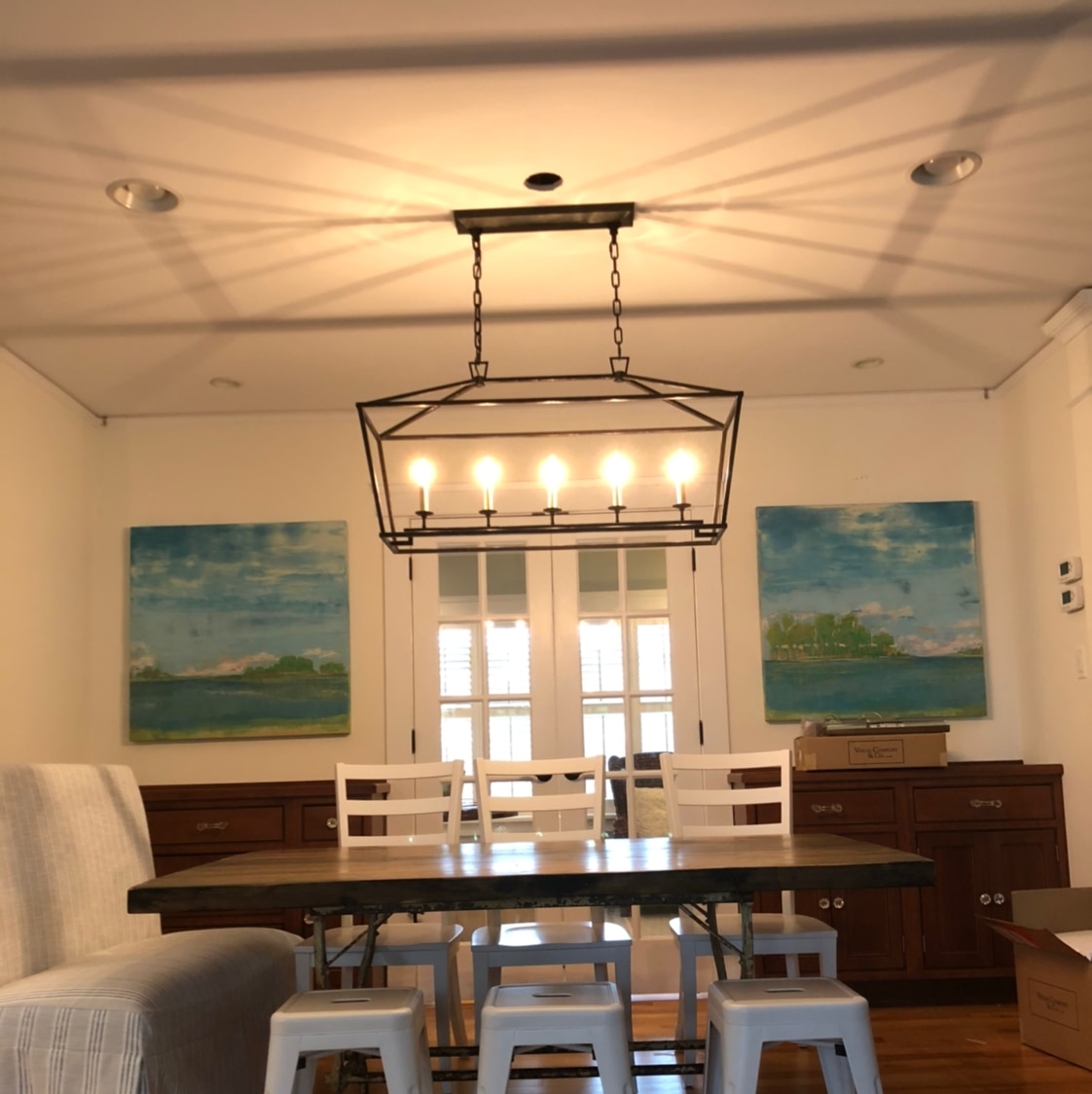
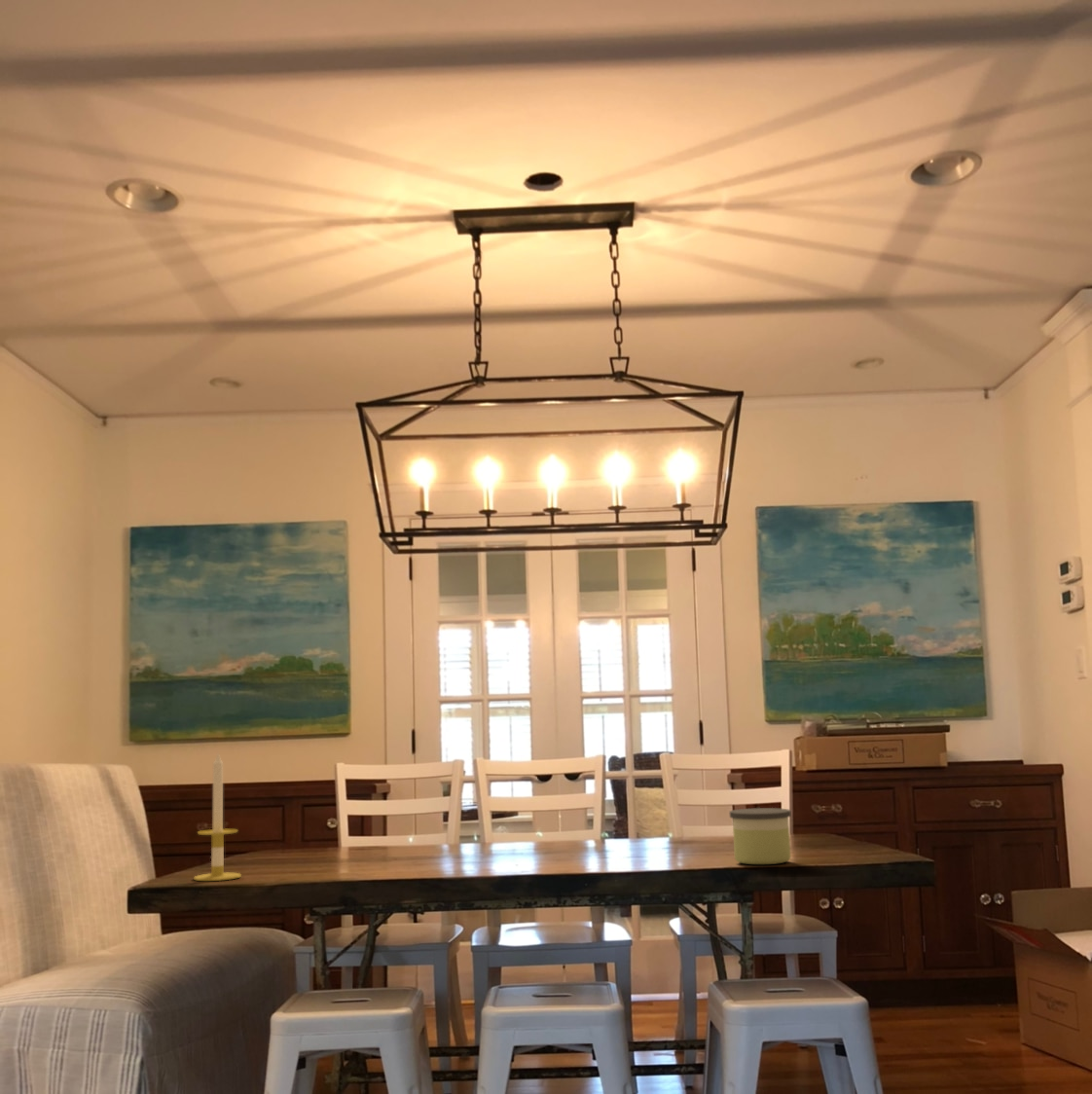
+ candle [728,807,792,865]
+ candle [193,752,242,882]
